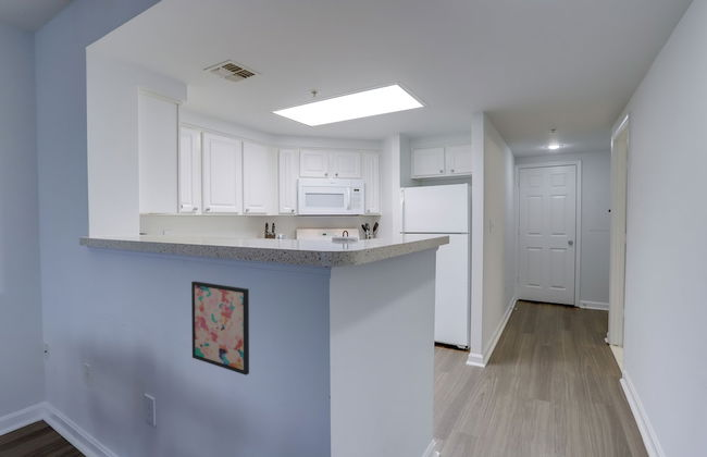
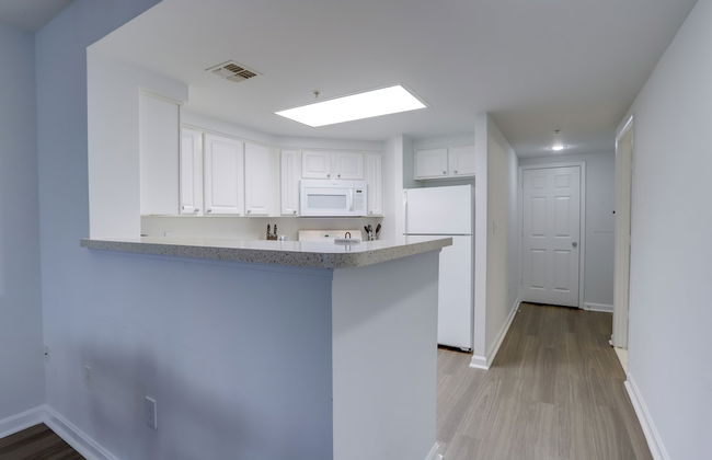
- wall art [190,281,250,376]
